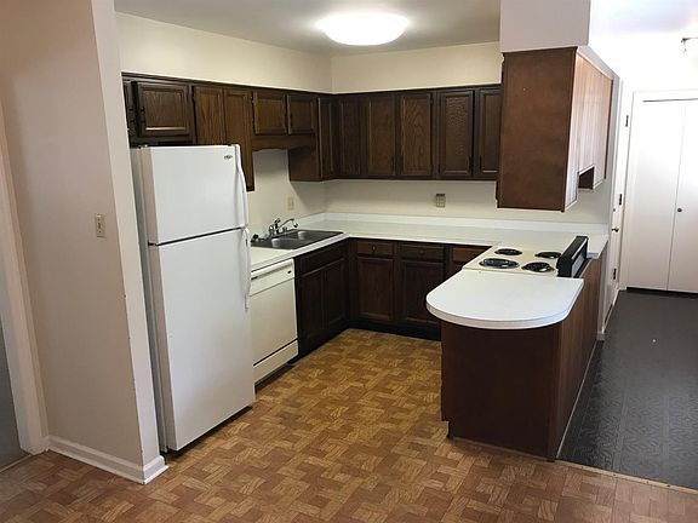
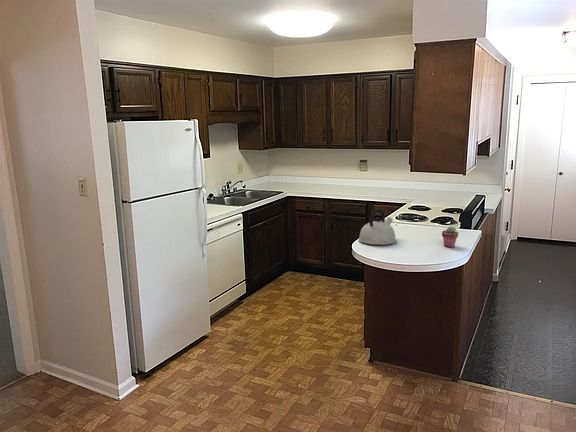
+ kettle [358,208,397,246]
+ potted succulent [441,226,459,249]
